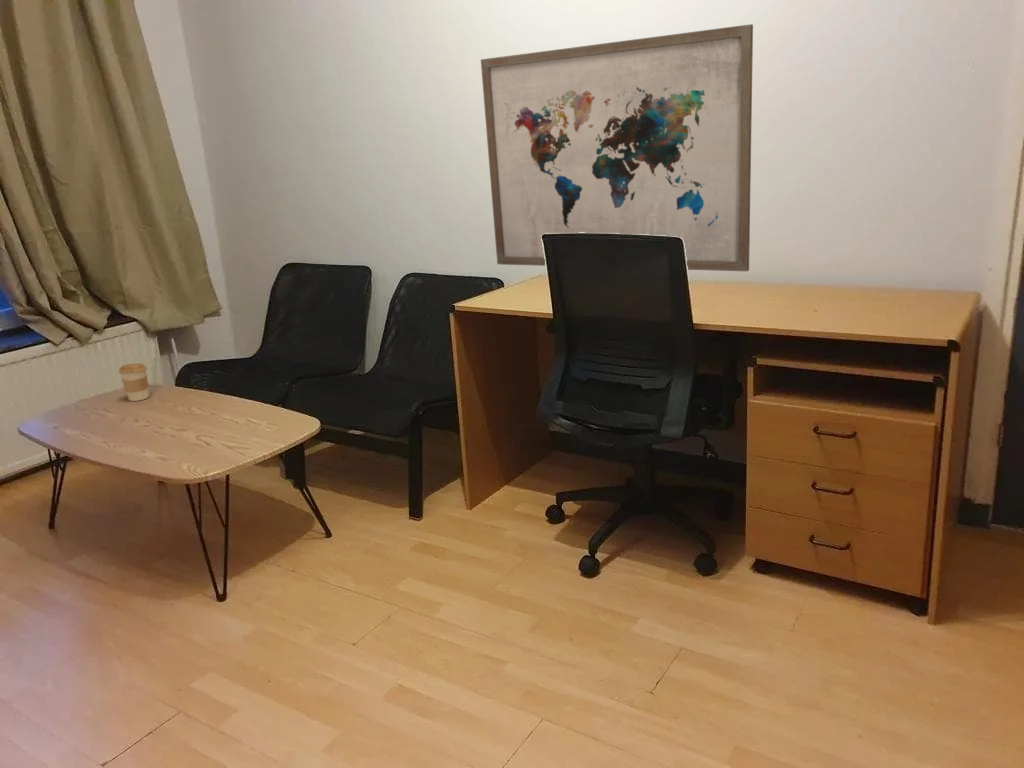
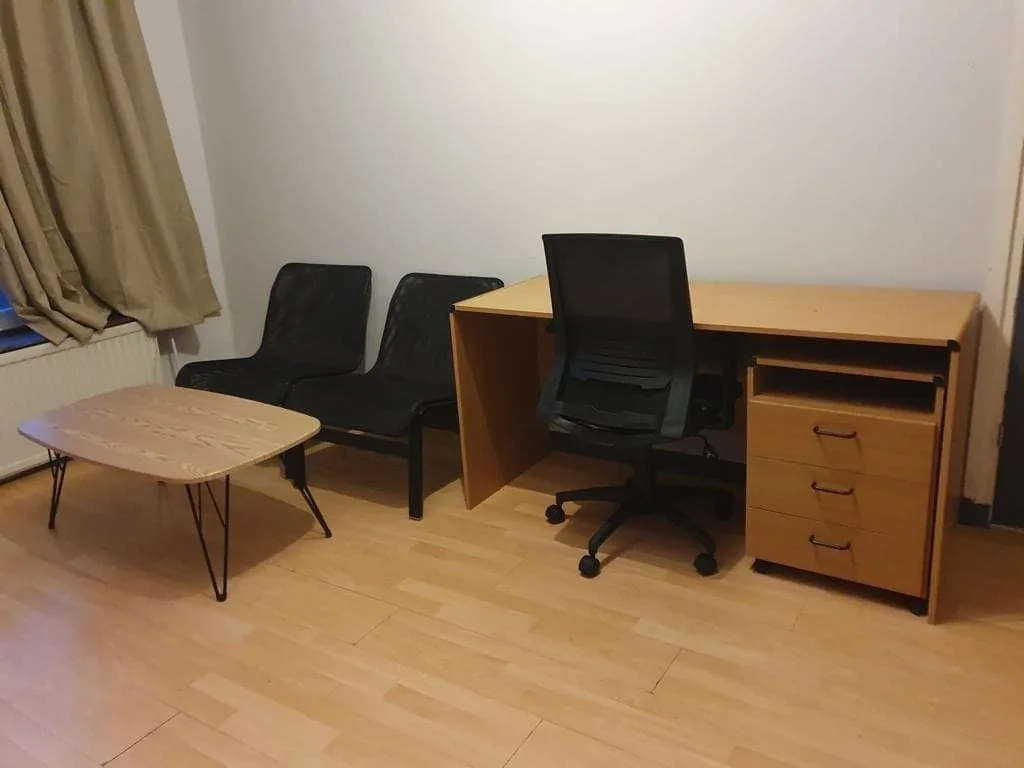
- wall art [480,23,754,272]
- coffee cup [118,363,150,402]
